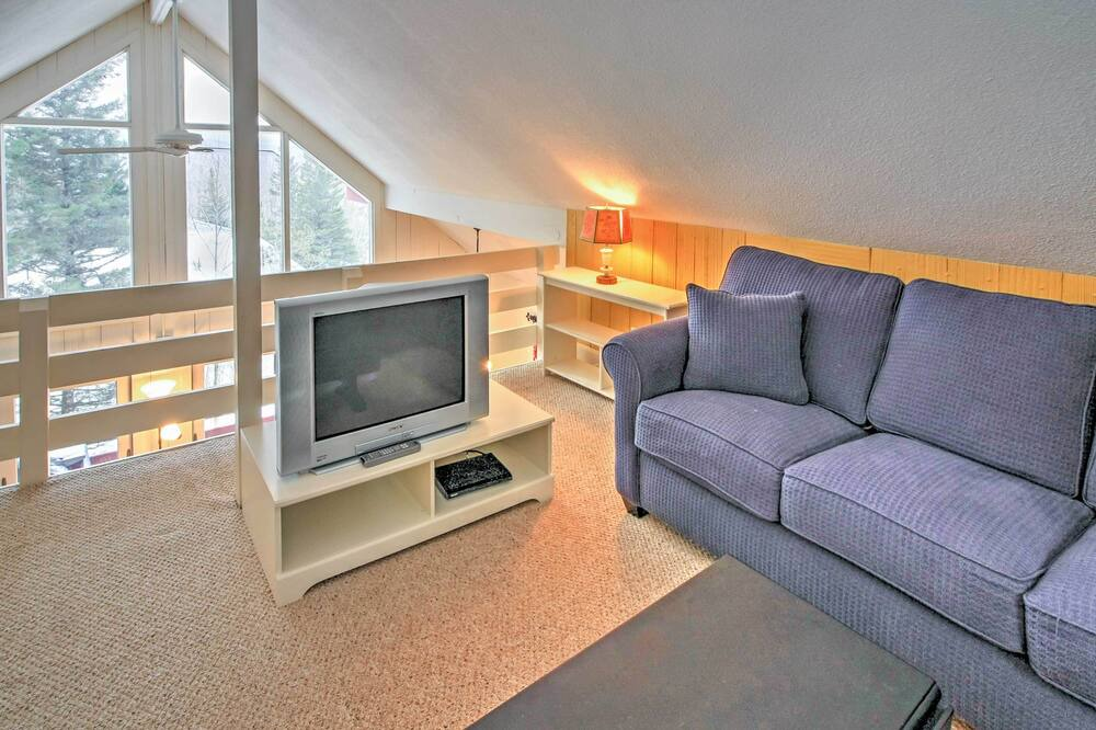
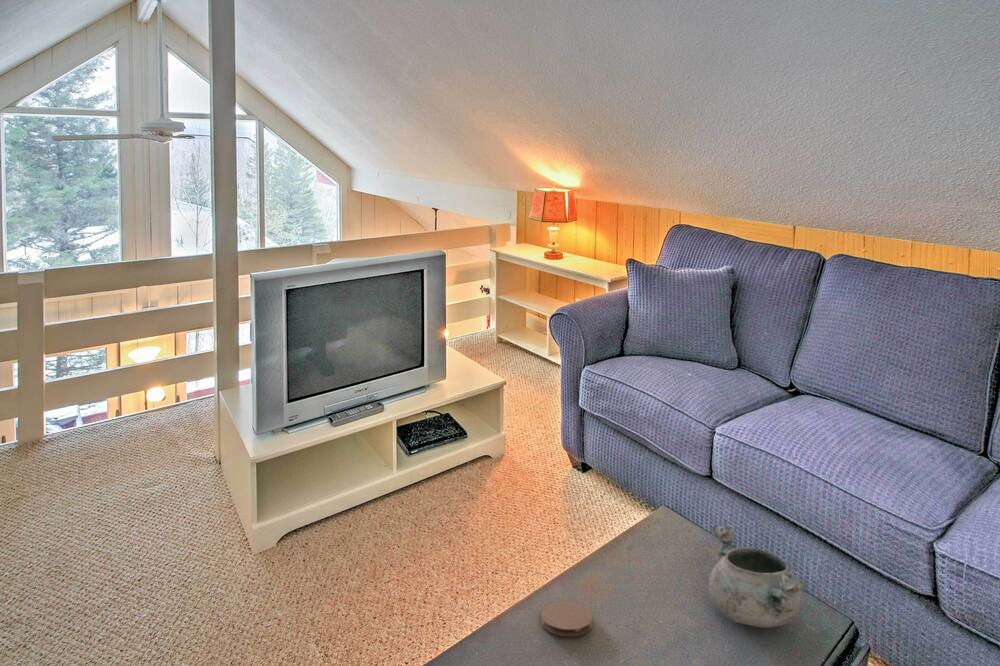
+ coaster [540,601,594,637]
+ decorative bowl [707,525,807,629]
